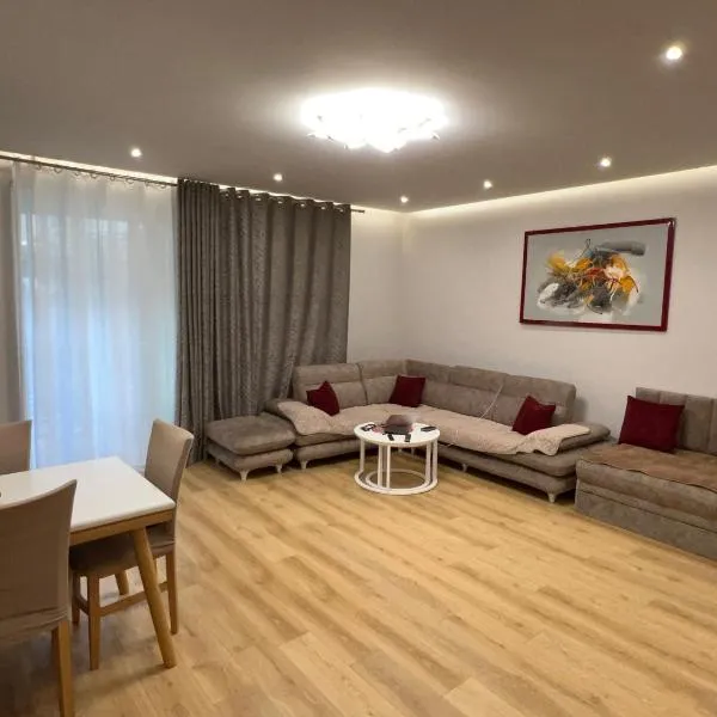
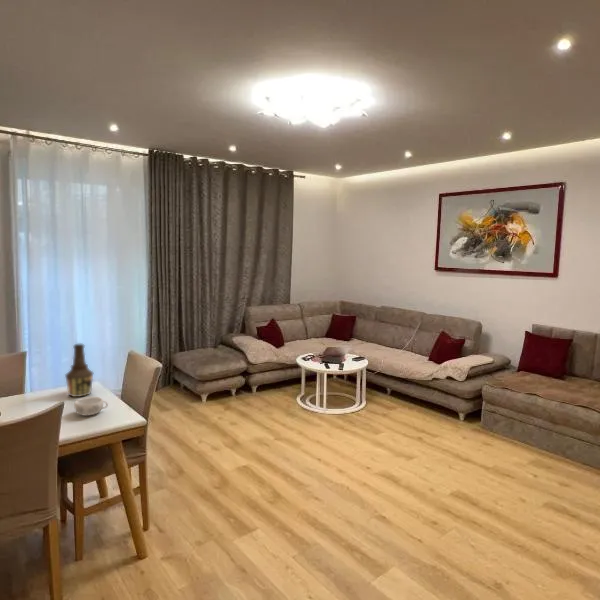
+ decorative bowl [73,396,109,417]
+ bottle [64,343,95,398]
